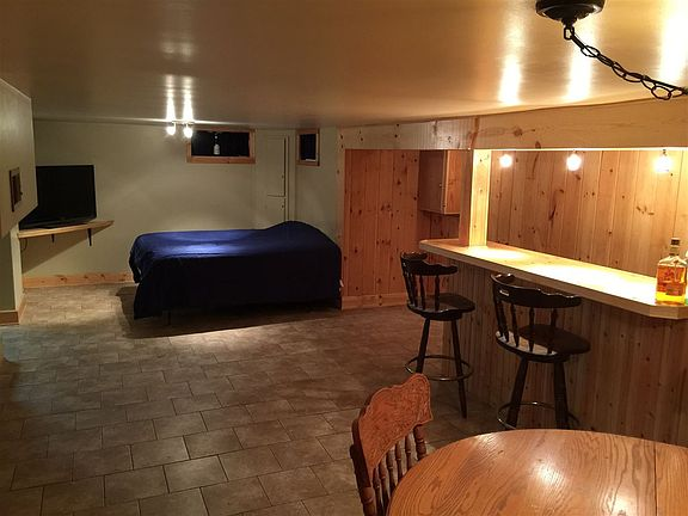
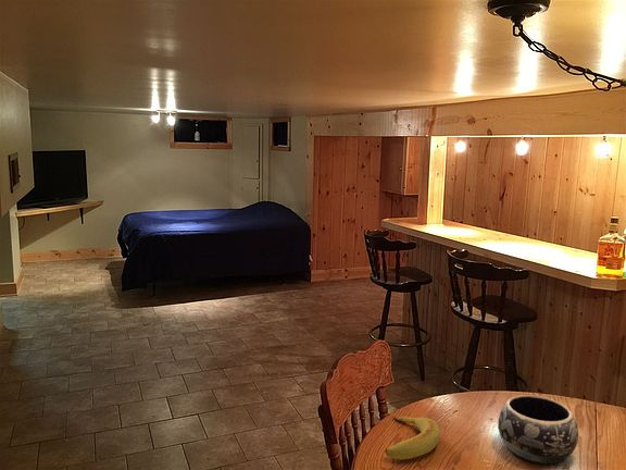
+ decorative bowl [497,394,579,466]
+ banana [384,415,441,460]
